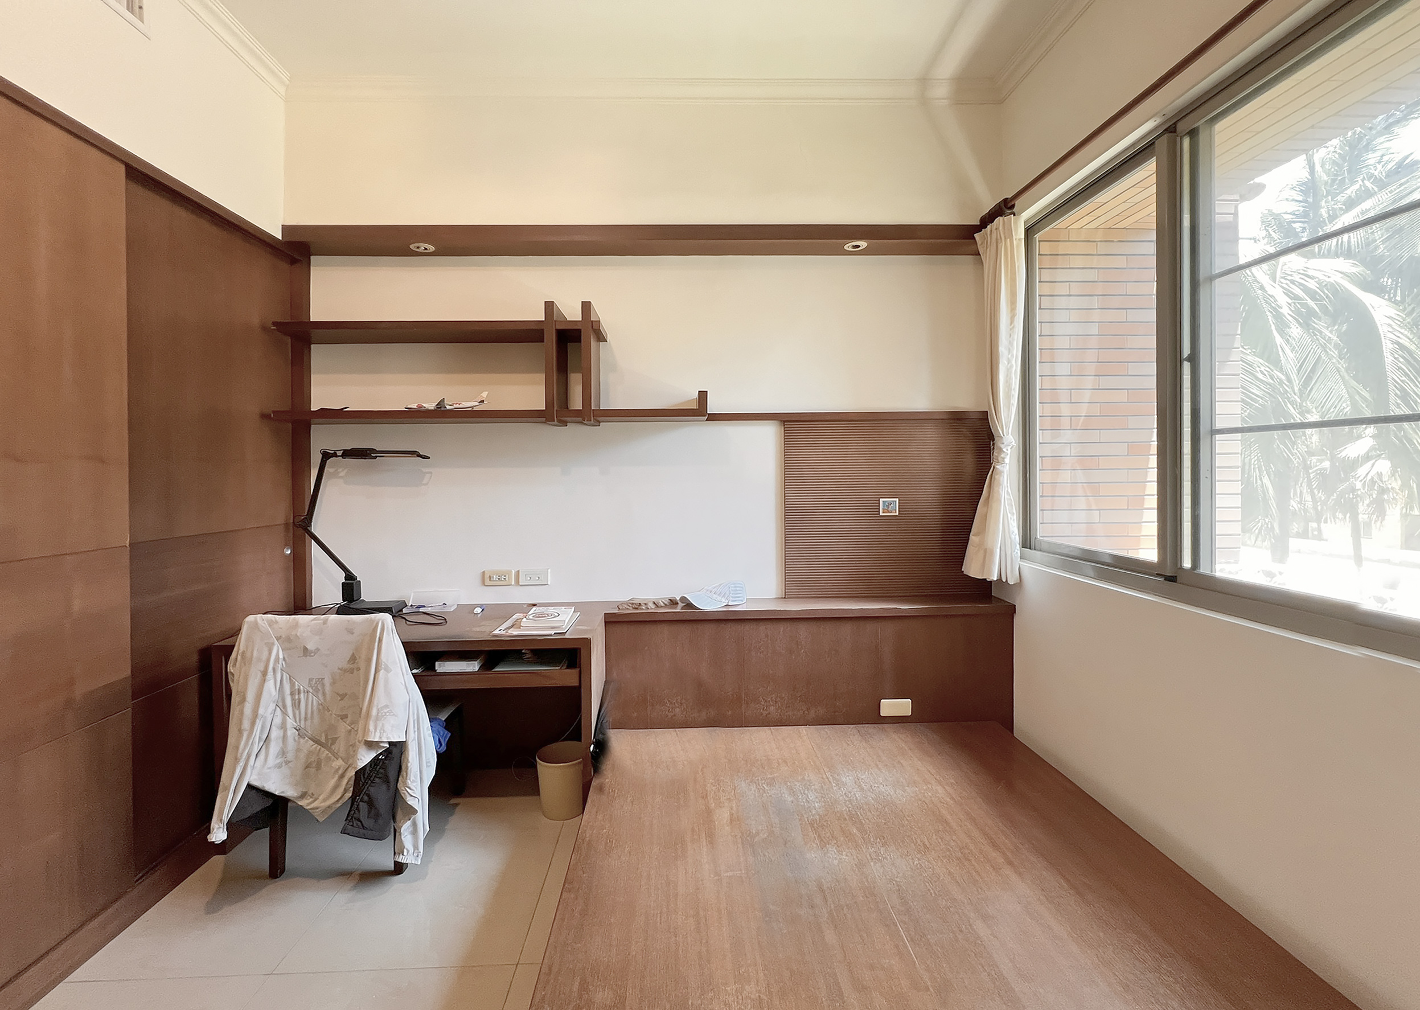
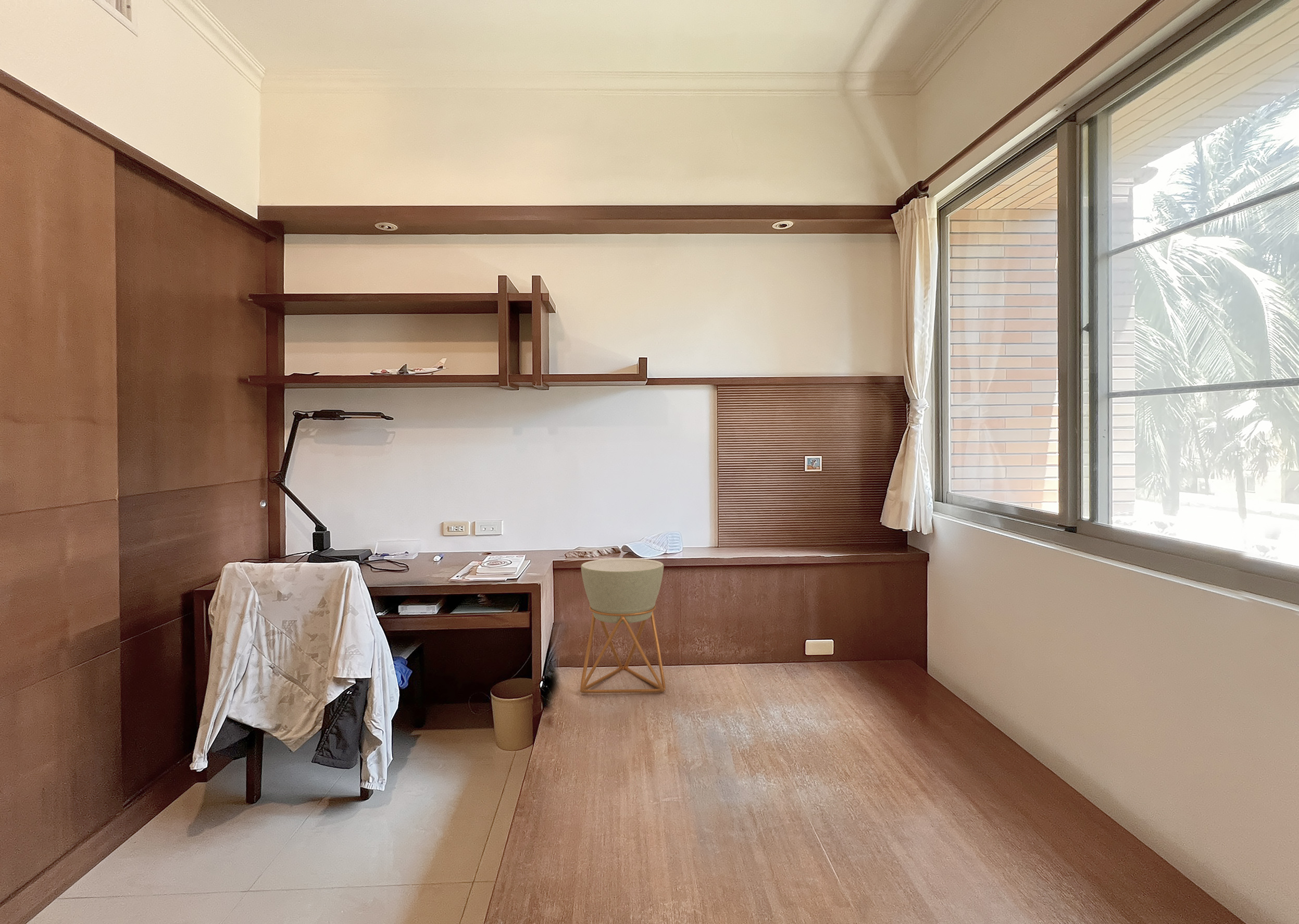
+ planter [580,558,666,694]
